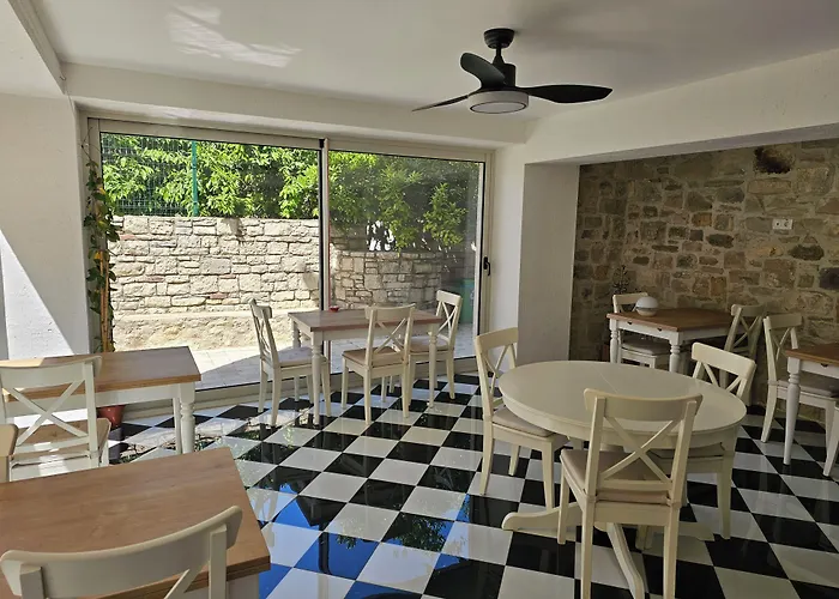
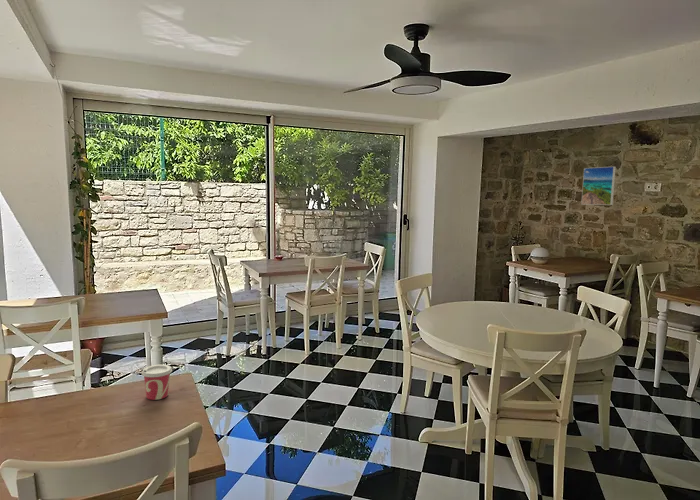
+ cup [140,364,173,401]
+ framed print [580,166,617,206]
